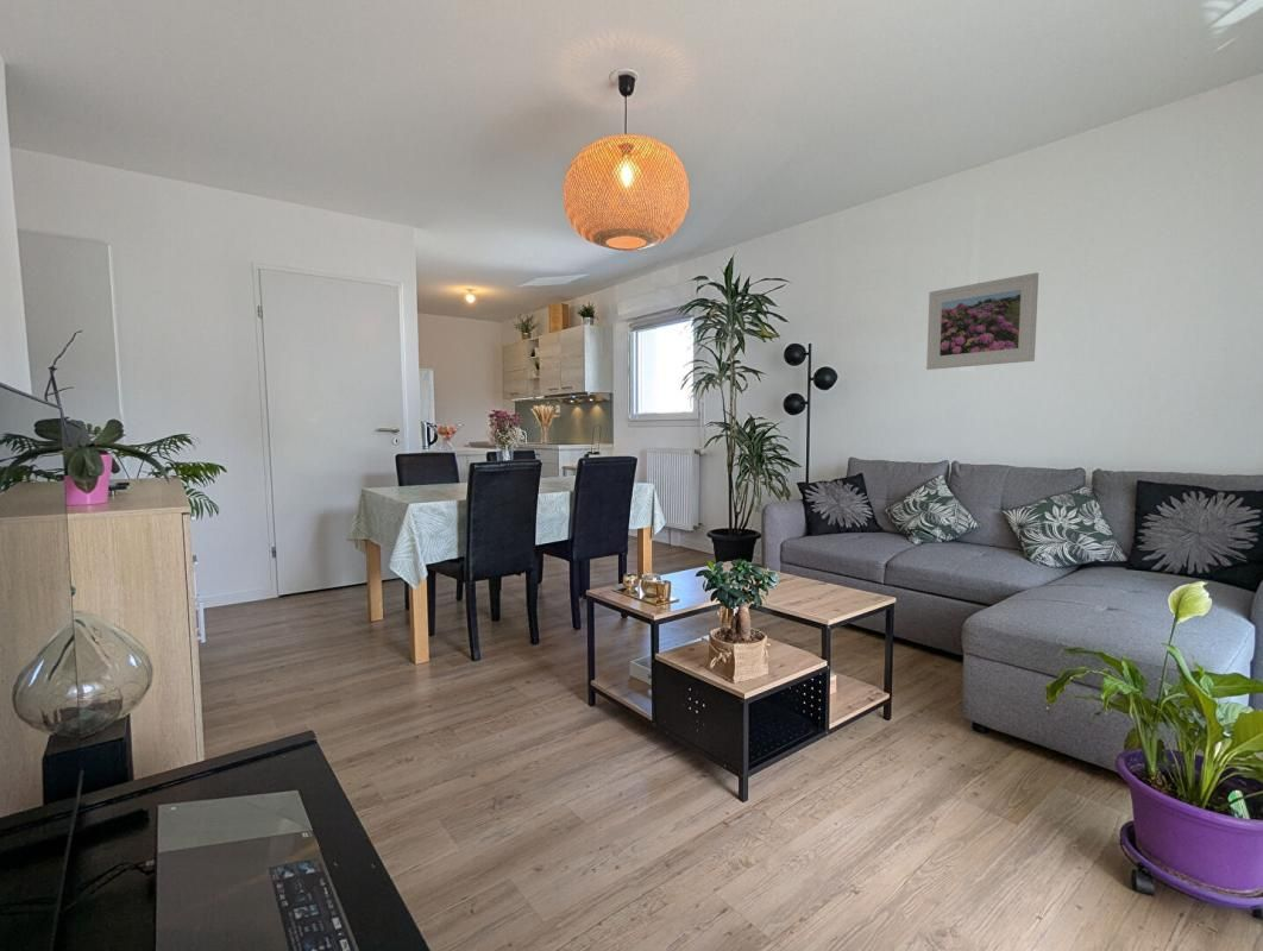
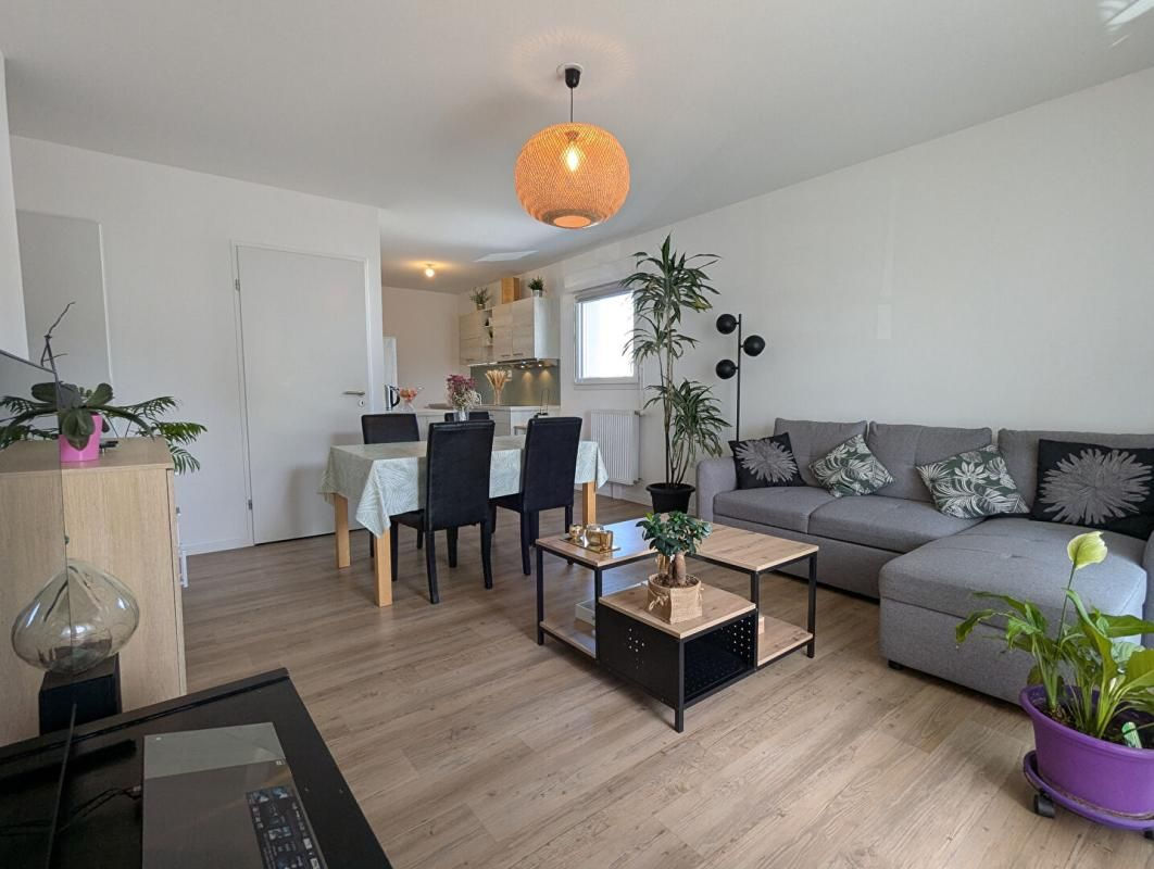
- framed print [925,271,1039,371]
